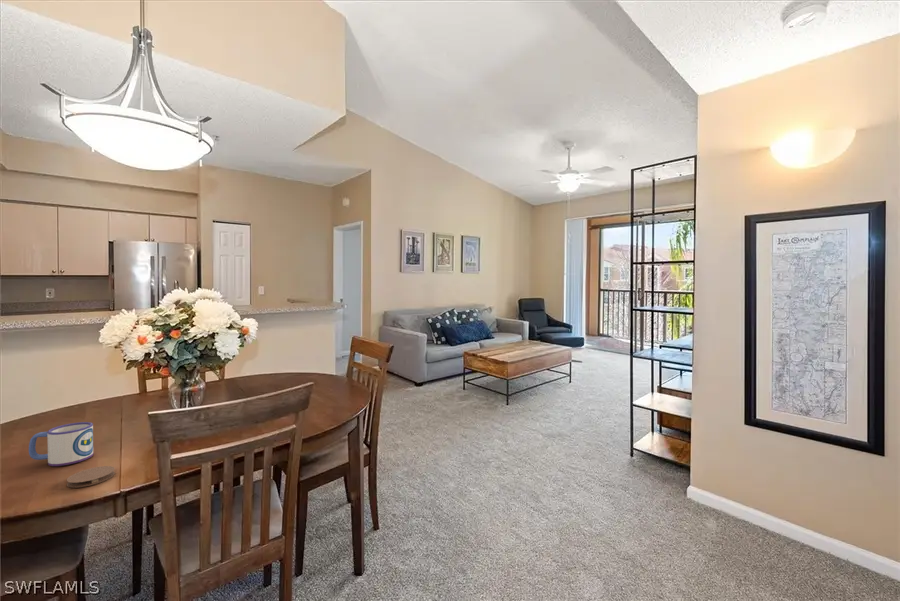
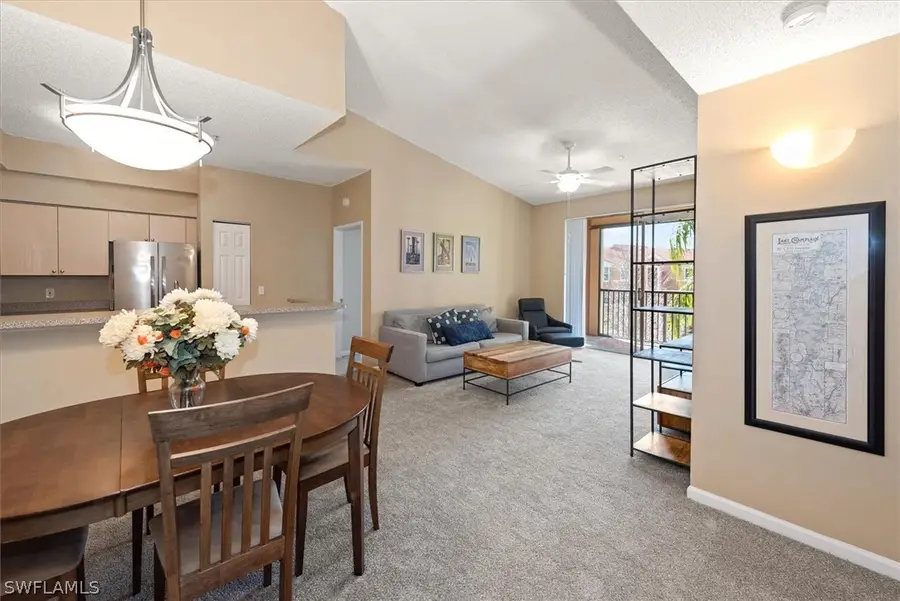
- coaster [66,465,116,488]
- mug [28,421,94,467]
